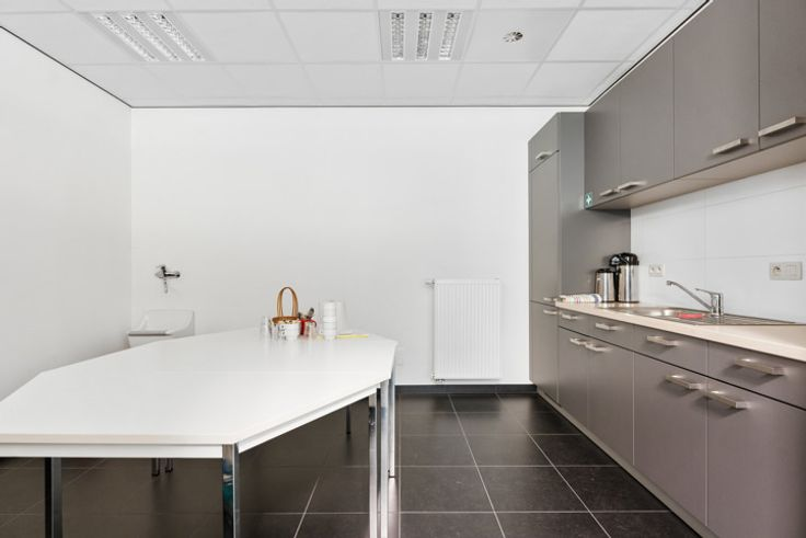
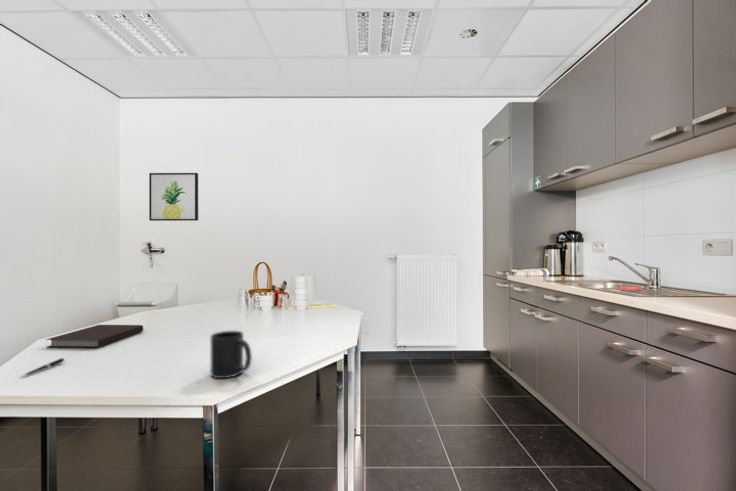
+ notebook [45,324,144,349]
+ mug [210,330,253,379]
+ wall art [148,172,199,222]
+ pen [19,357,66,378]
